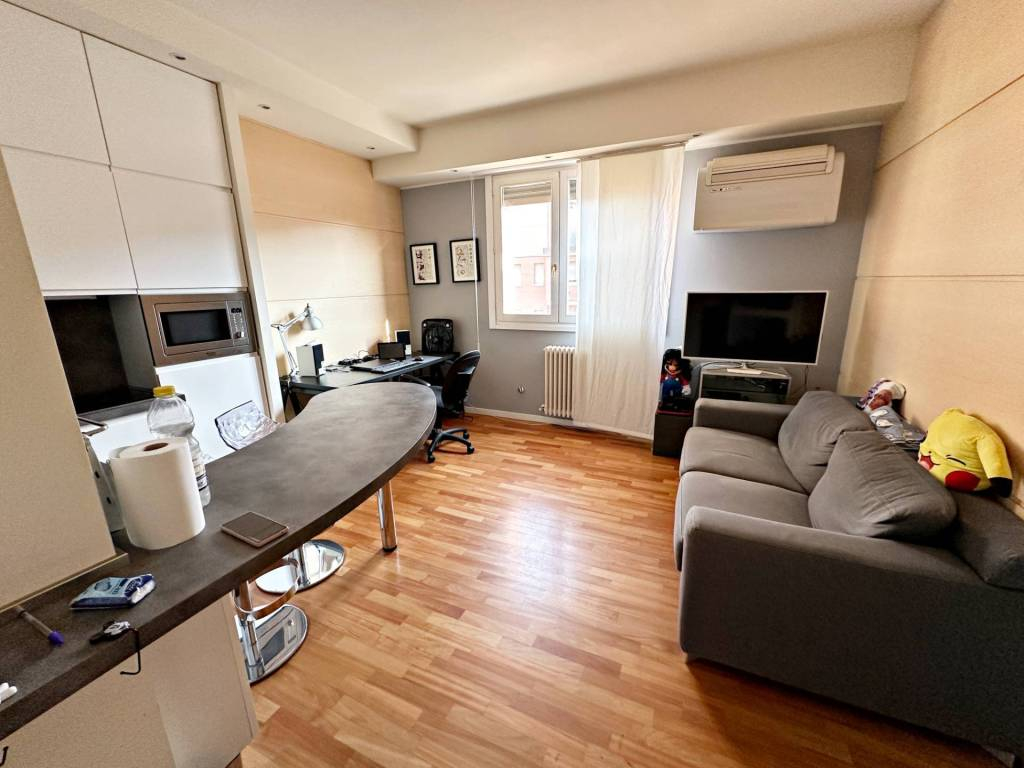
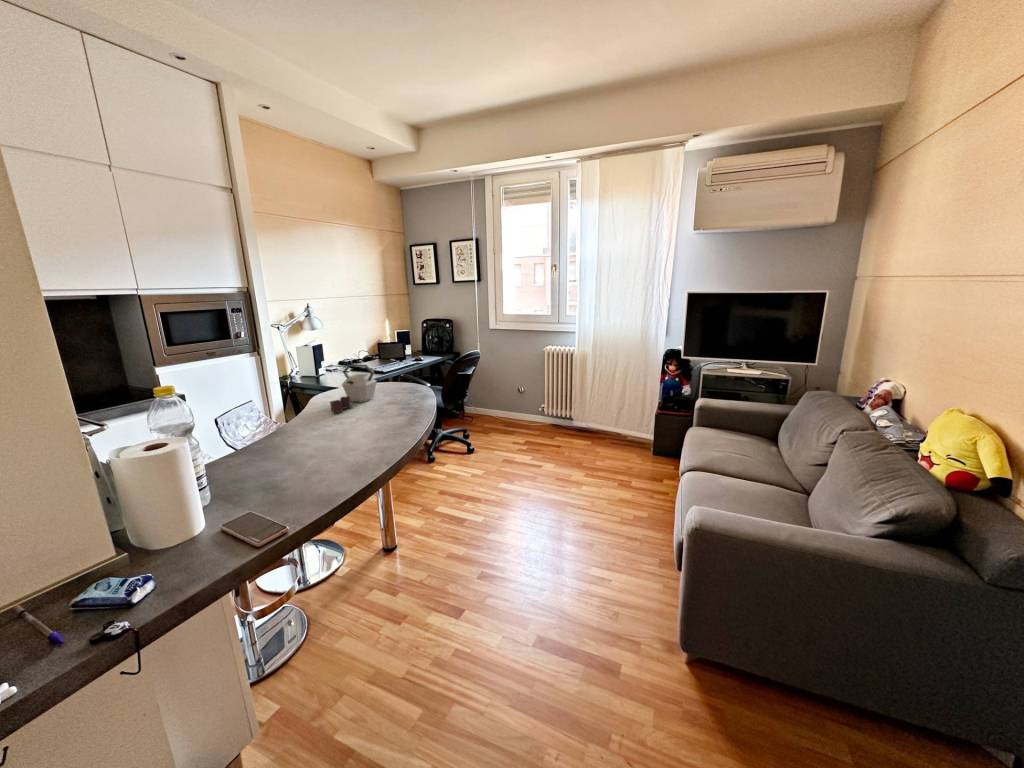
+ kettle [329,363,378,414]
